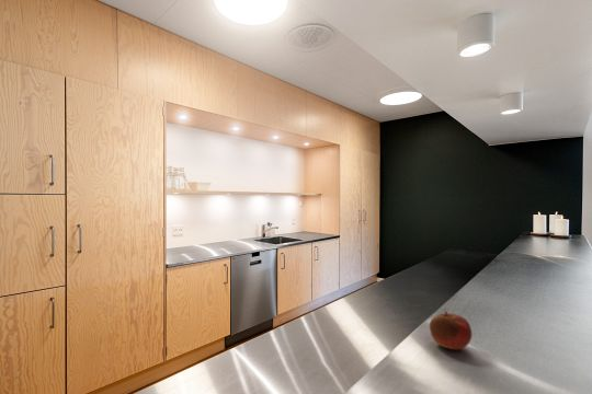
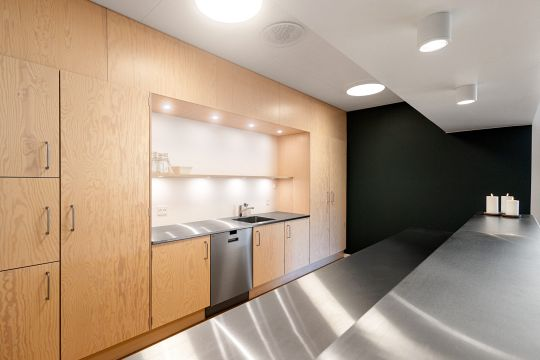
- fruit [429,310,473,350]
